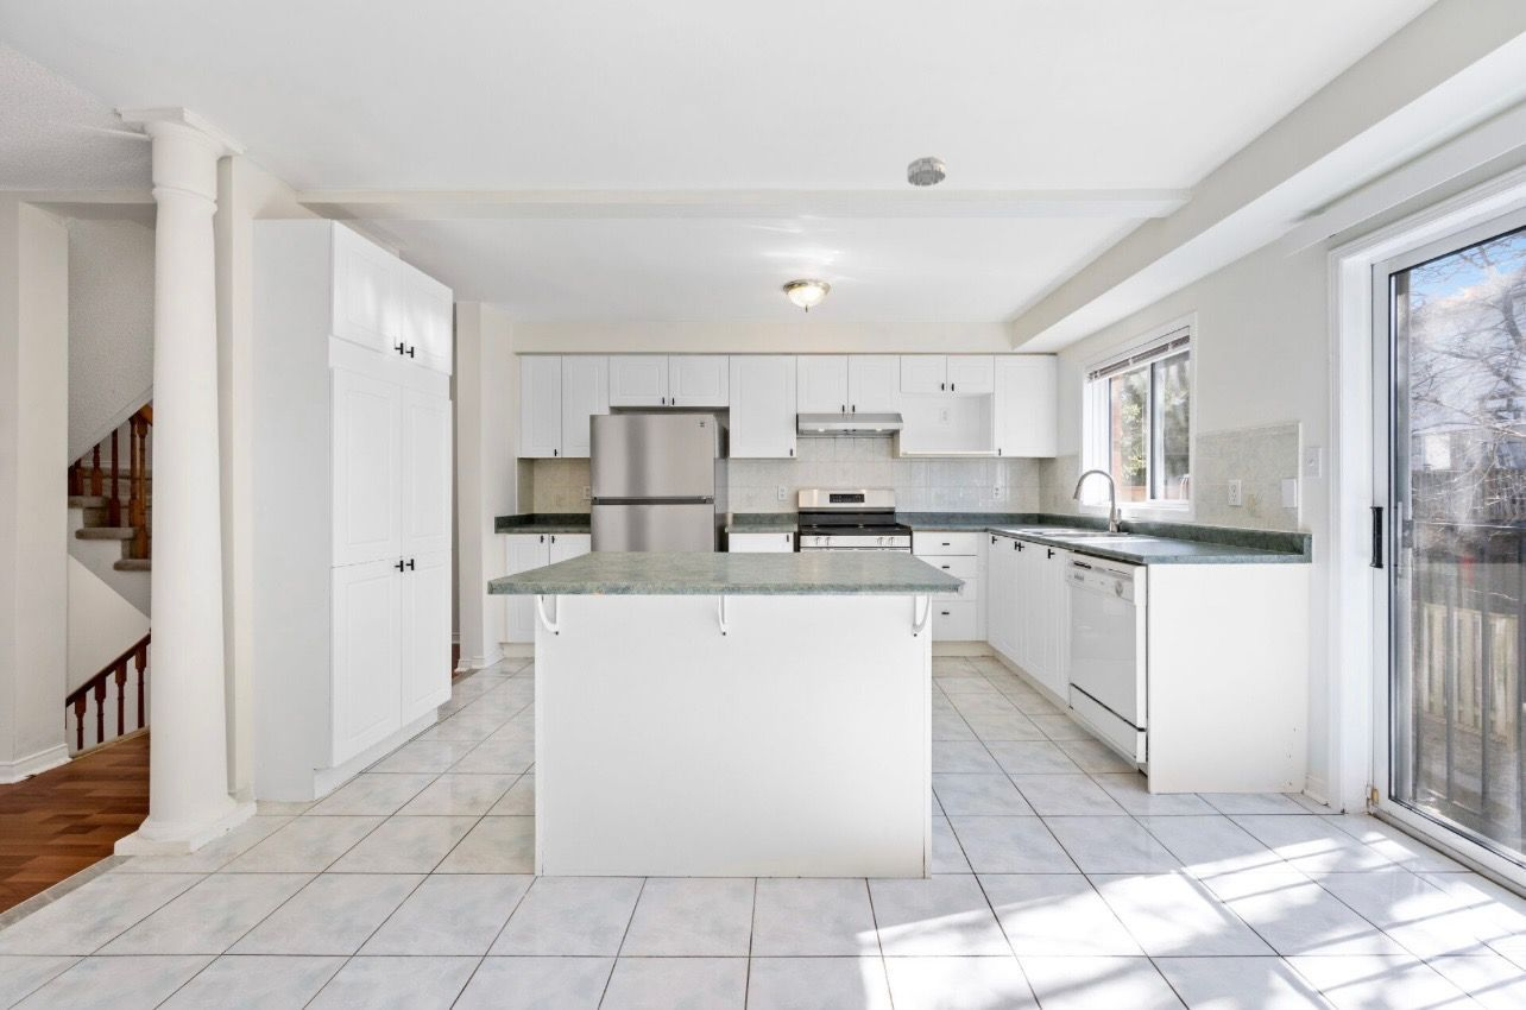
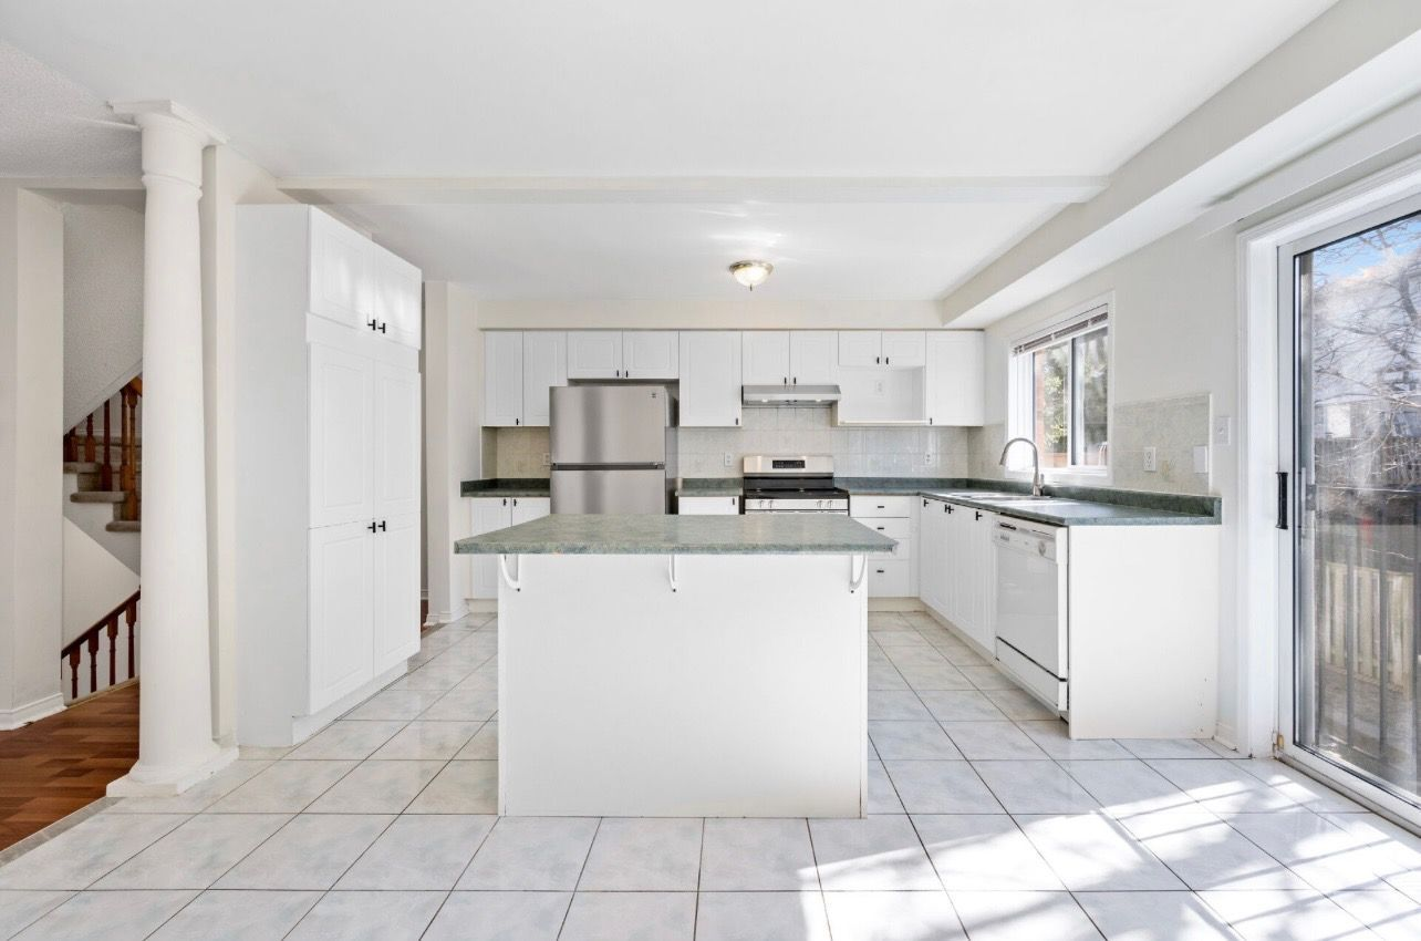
- smoke detector [907,156,947,188]
